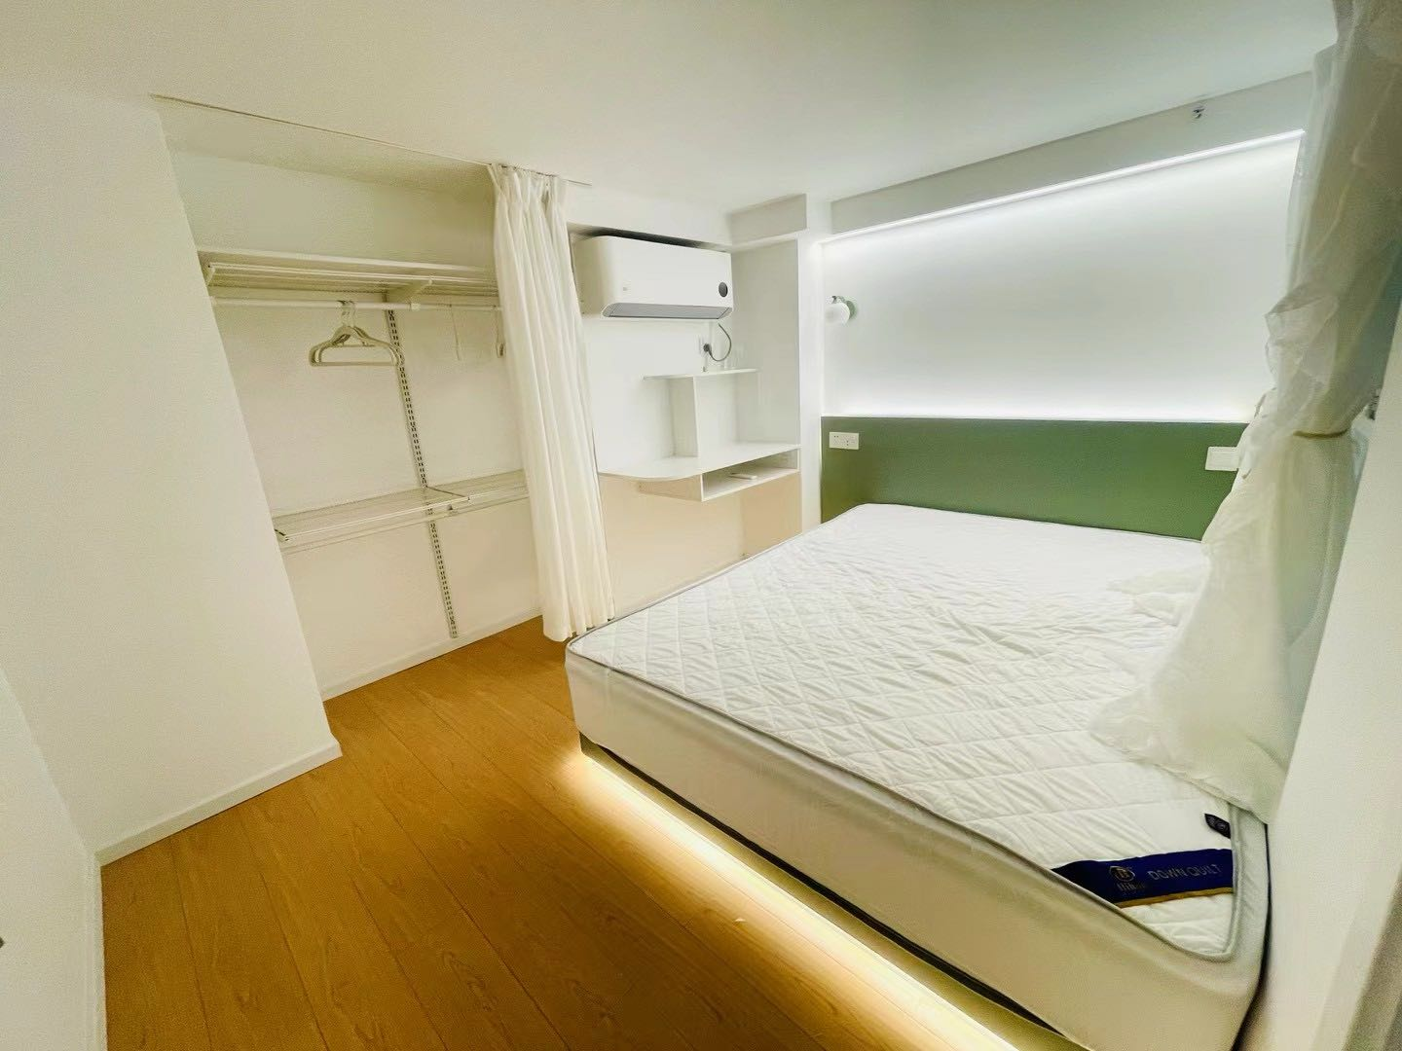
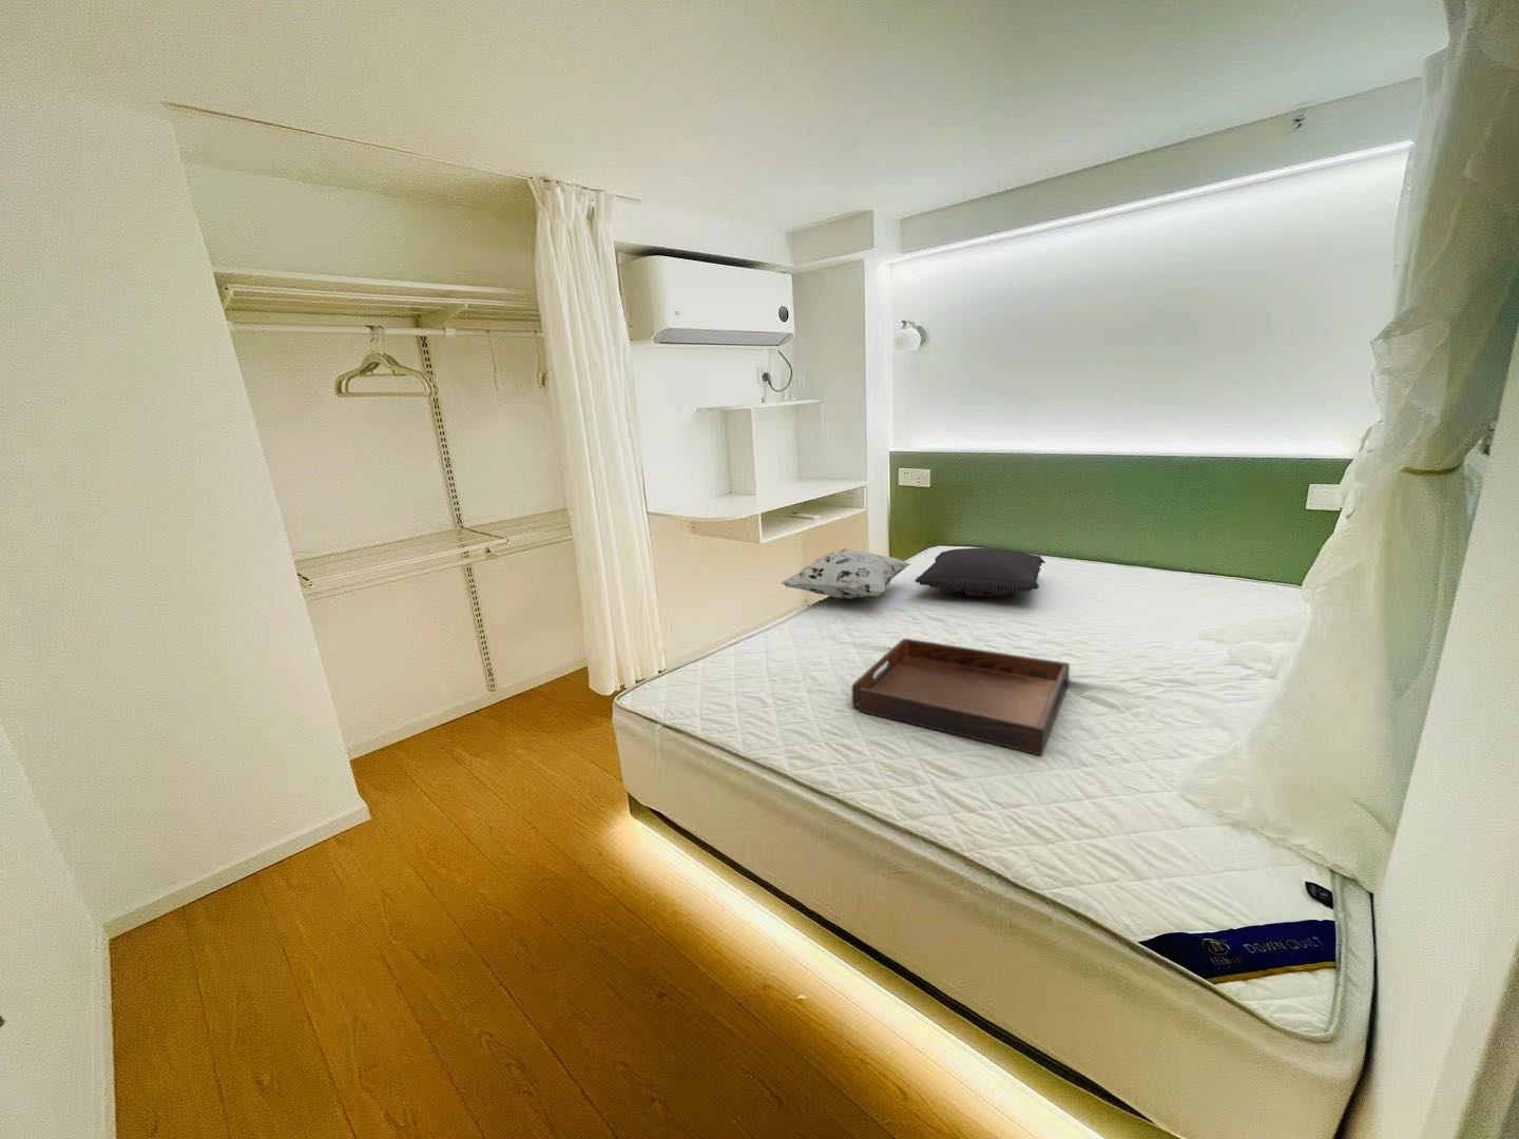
+ serving tray [852,636,1070,756]
+ pillow [915,547,1047,599]
+ decorative pillow [780,547,911,601]
